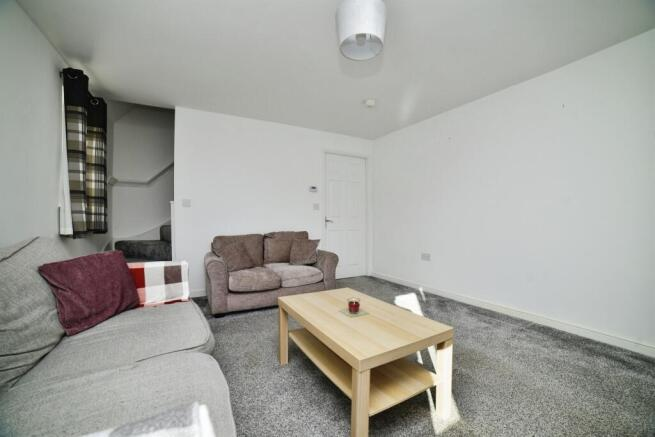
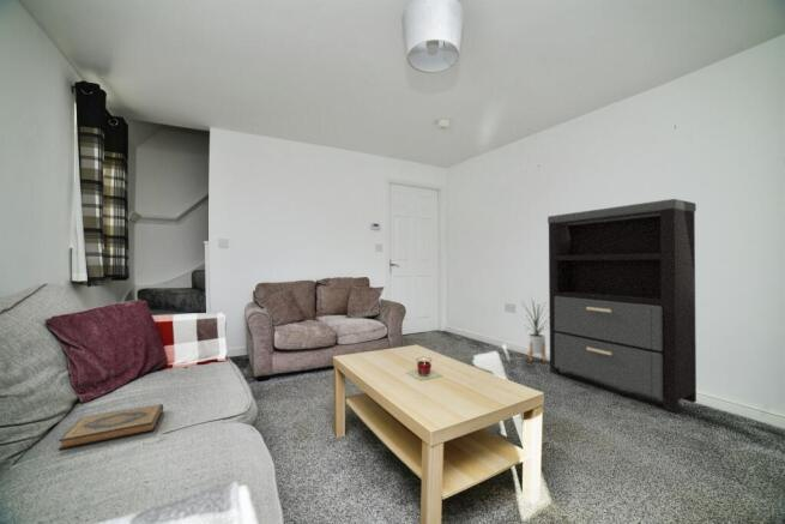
+ house plant [519,296,550,363]
+ shelving unit [547,198,698,414]
+ hardback book [58,403,164,451]
